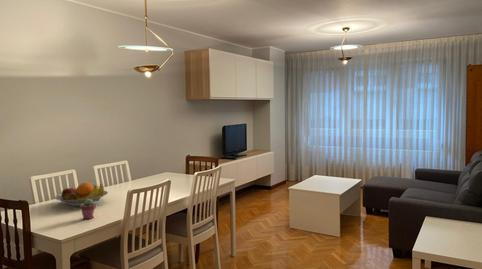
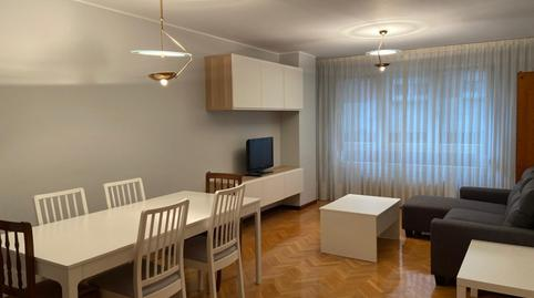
- fruit bowl [54,182,109,207]
- potted succulent [79,199,97,220]
